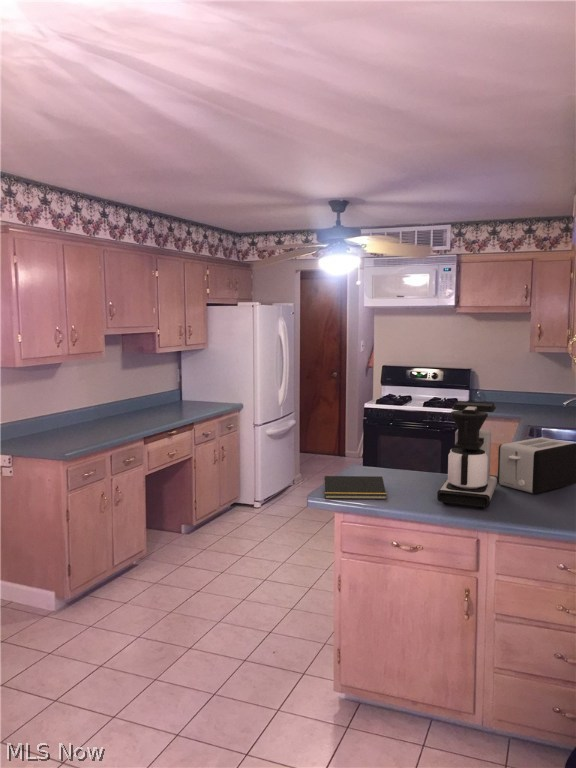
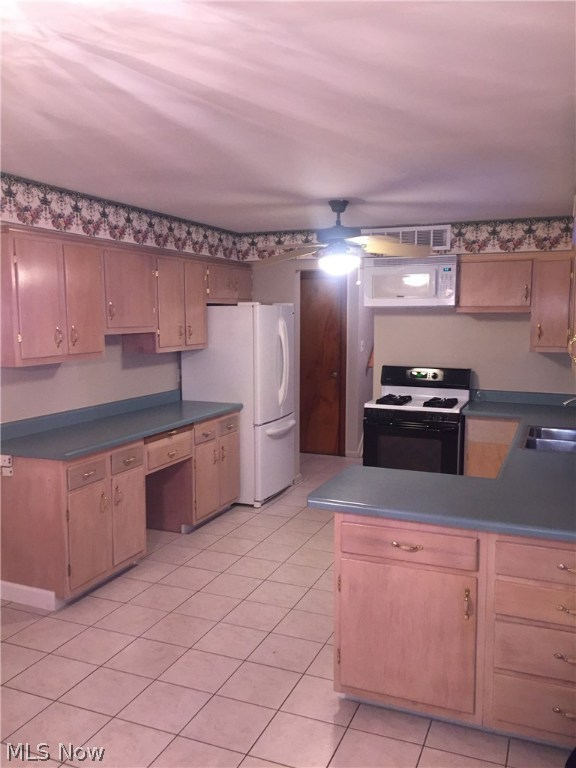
- toaster [497,436,576,495]
- notepad [322,475,387,500]
- coffee maker [436,400,498,510]
